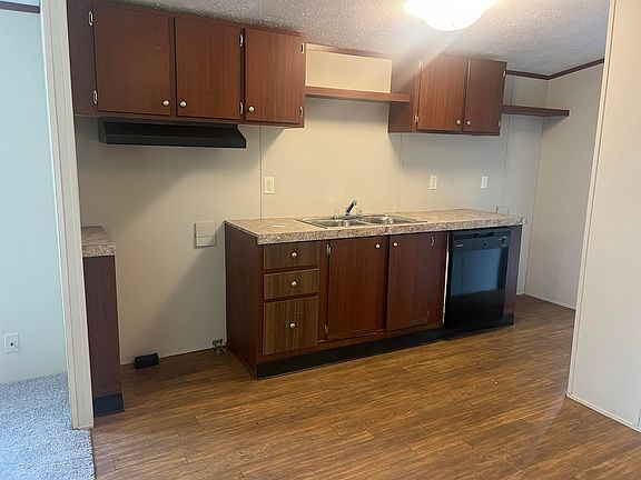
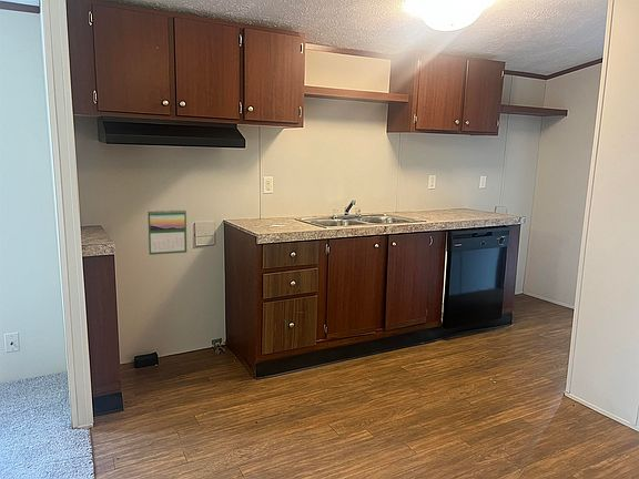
+ calendar [146,208,187,256]
